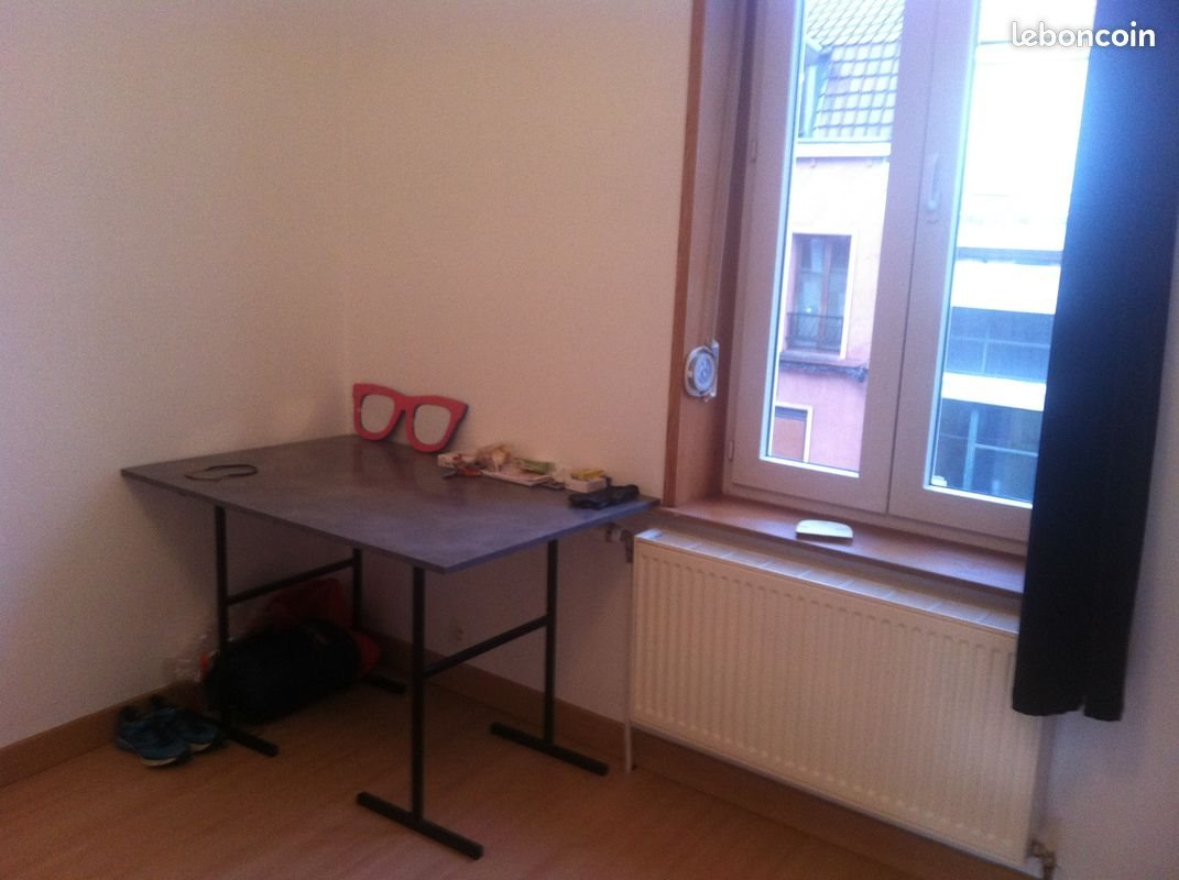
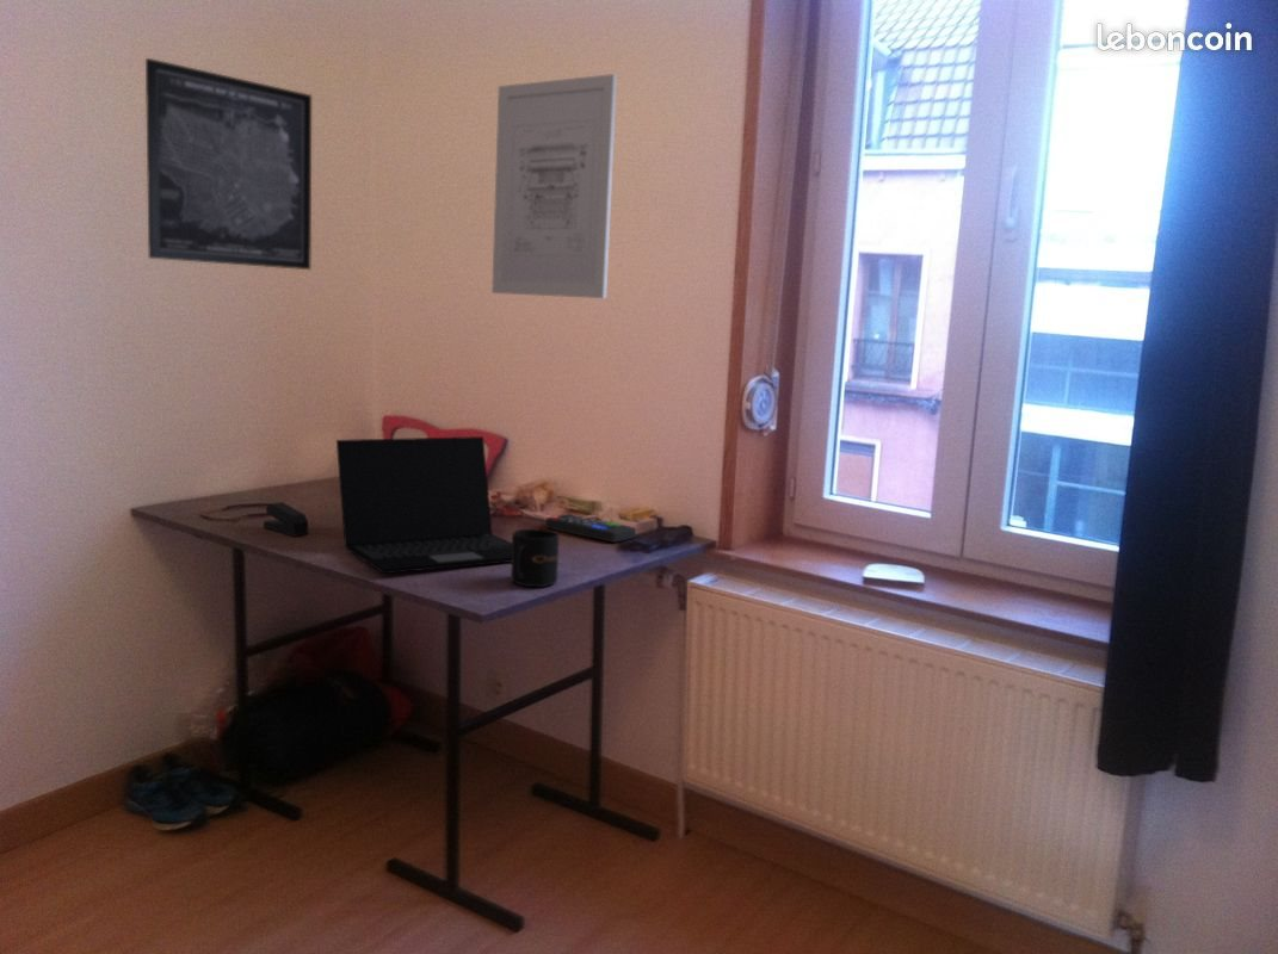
+ remote control [544,513,637,544]
+ wall art [490,73,618,299]
+ stapler [263,501,309,538]
+ wall art [144,57,313,271]
+ mug [510,527,561,588]
+ laptop [335,435,512,575]
